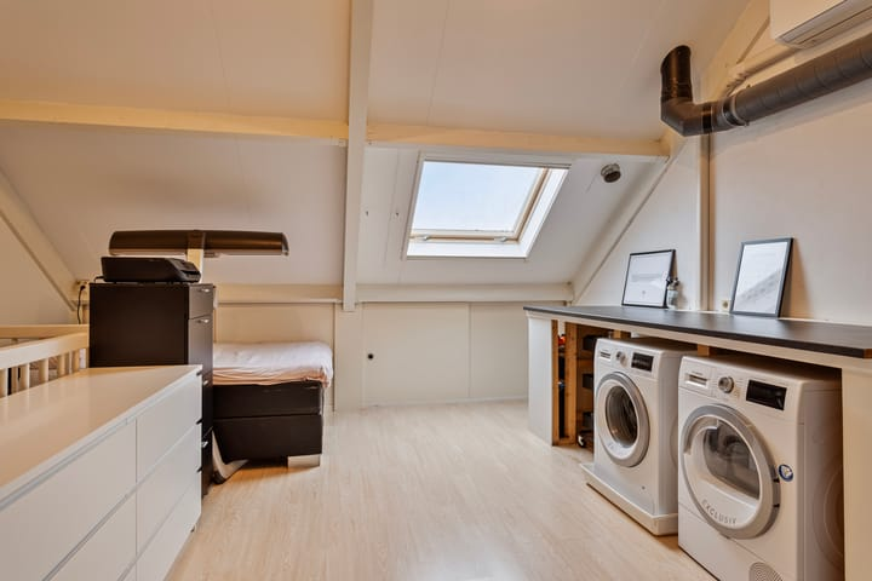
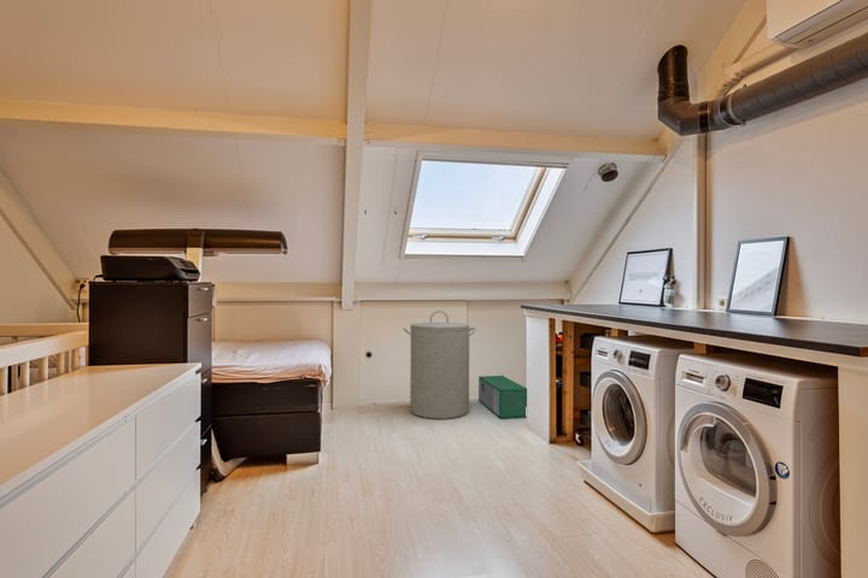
+ storage bin [477,374,528,419]
+ laundry hamper [403,309,476,420]
